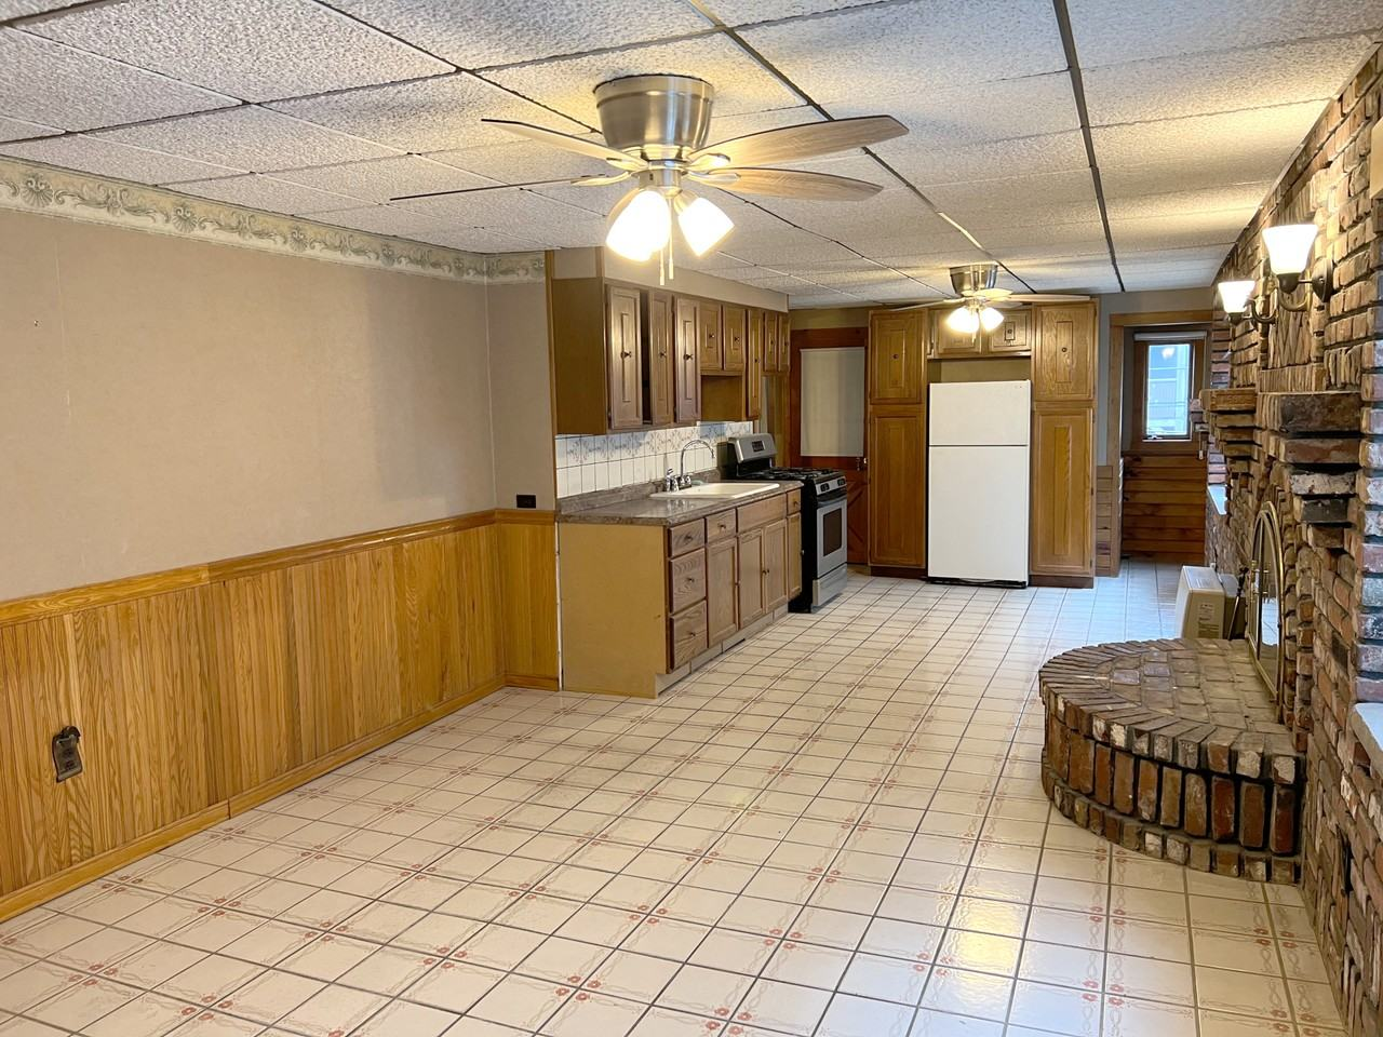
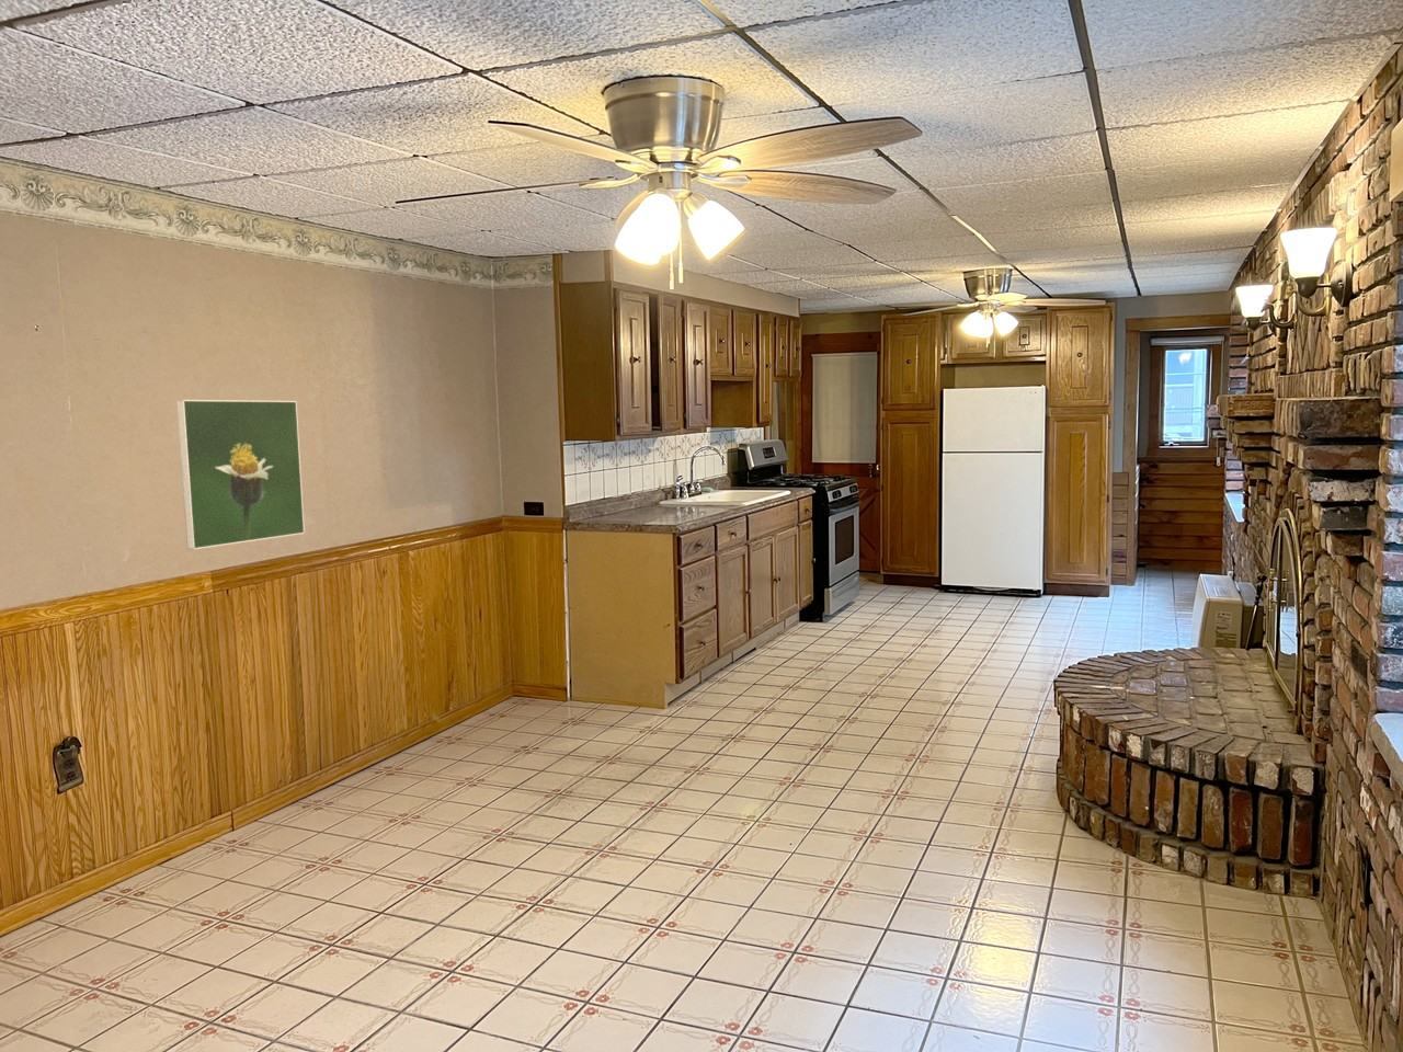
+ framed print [176,399,306,550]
